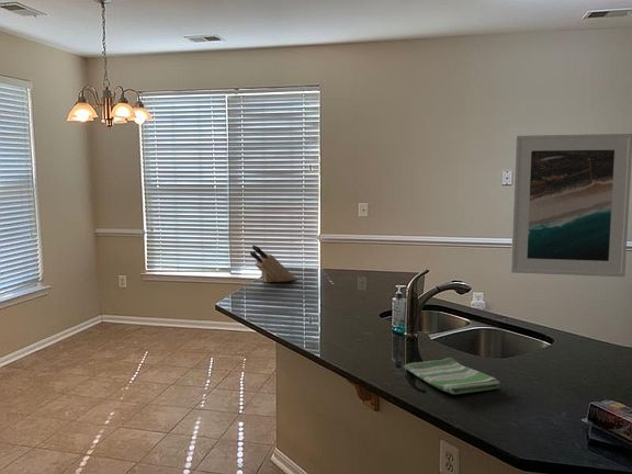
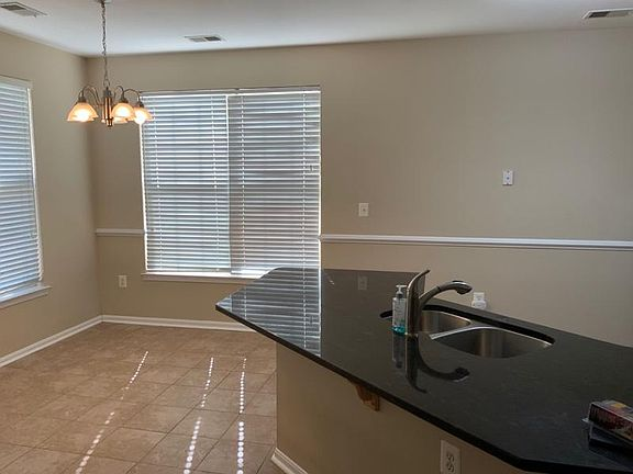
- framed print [509,133,632,278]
- dish towel [403,357,501,395]
- knife block [249,244,297,283]
